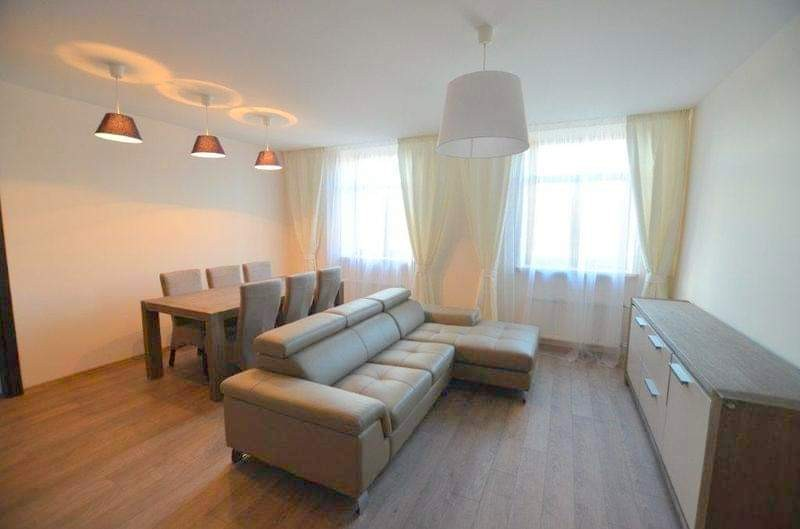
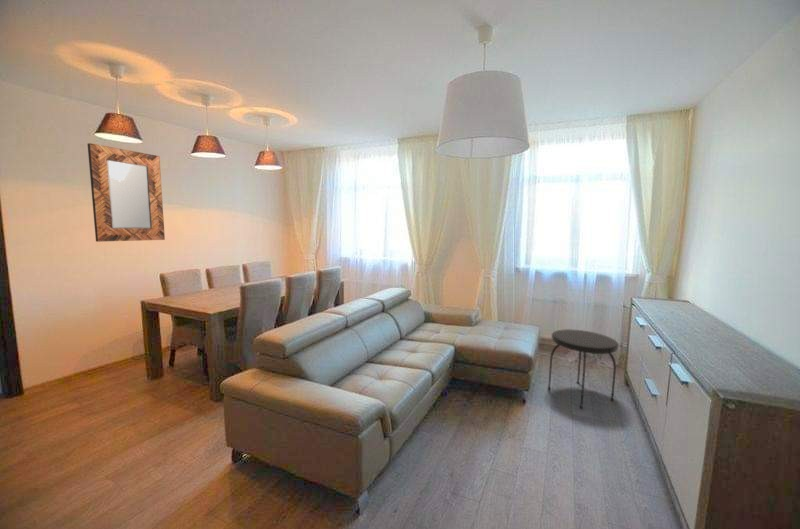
+ home mirror [87,142,166,243]
+ side table [547,328,620,410]
